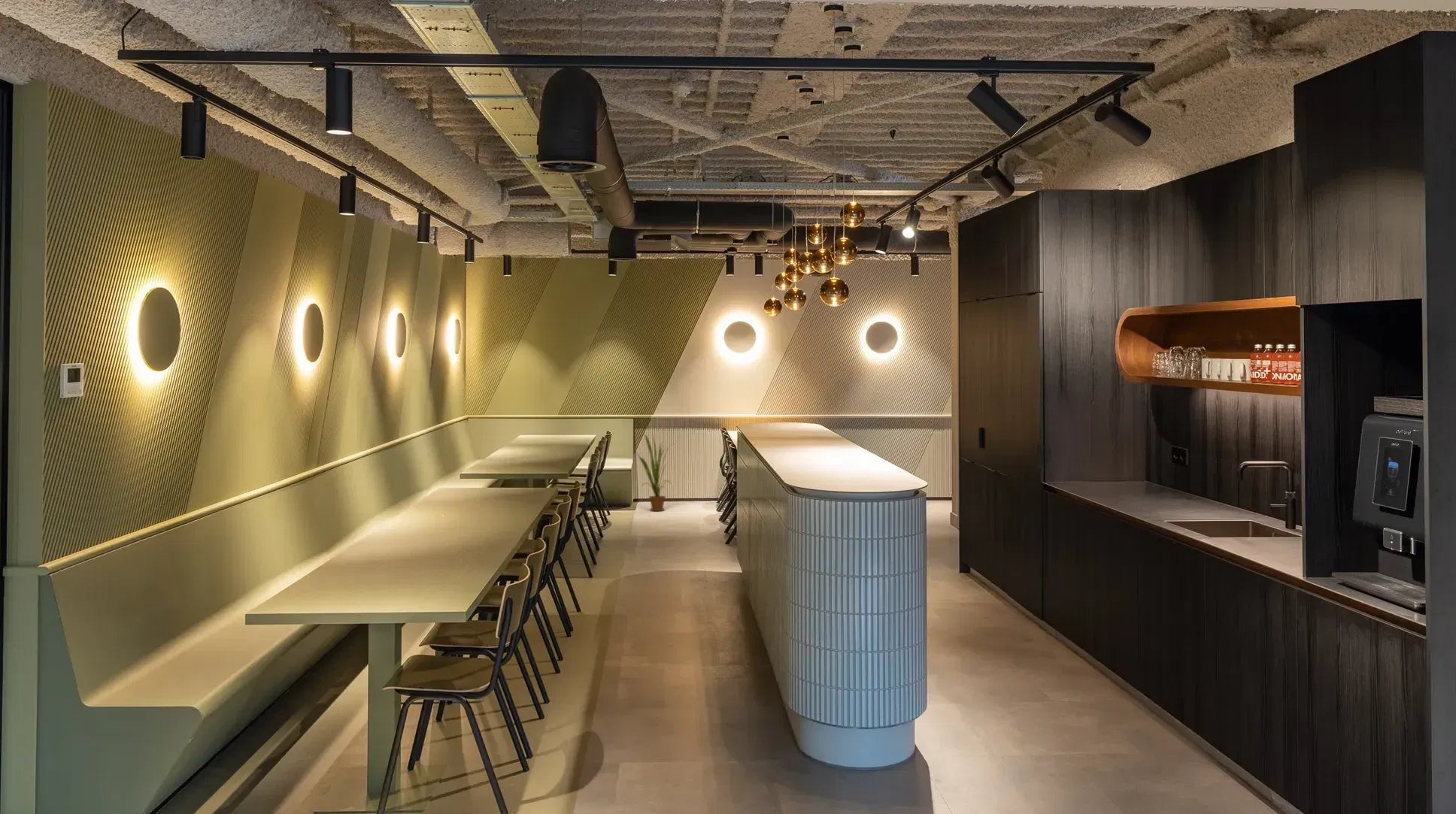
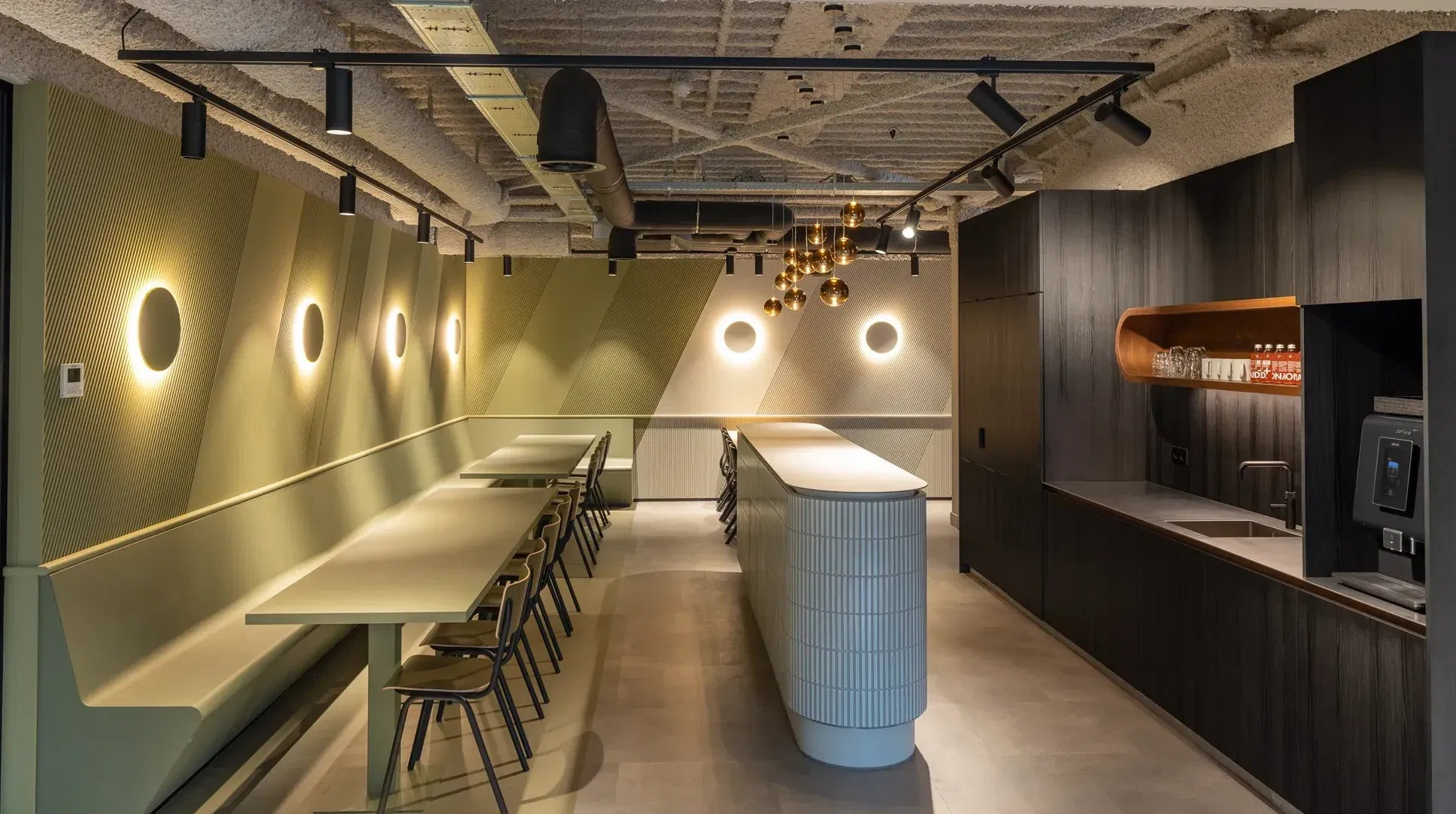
- house plant [633,433,675,512]
